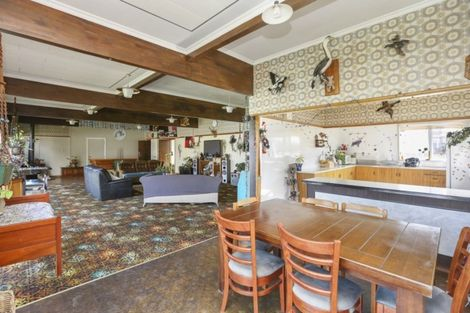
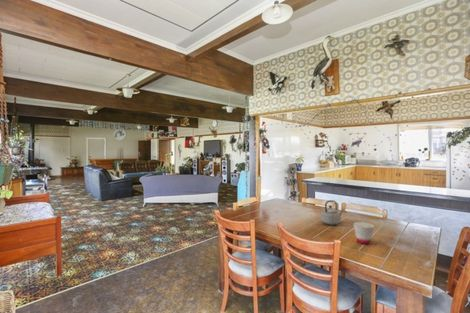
+ cup [352,221,375,245]
+ teapot [319,199,345,226]
